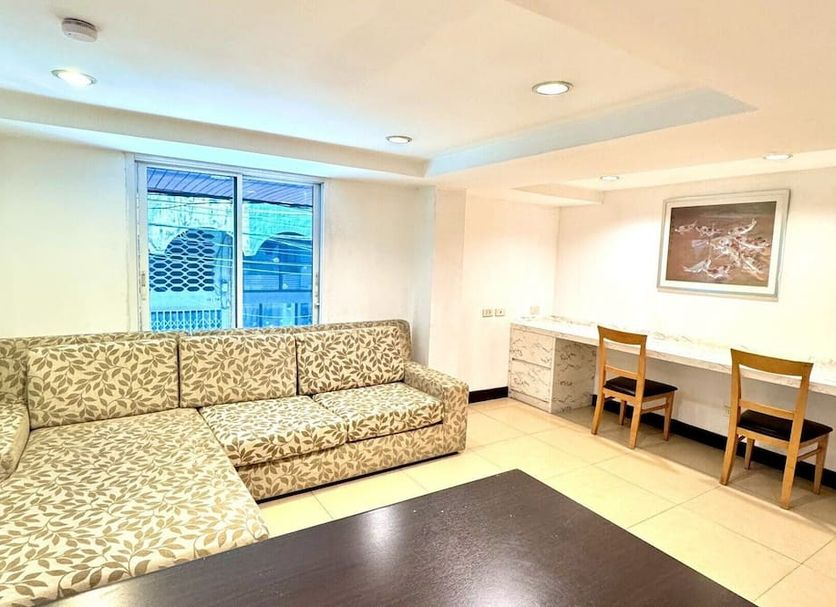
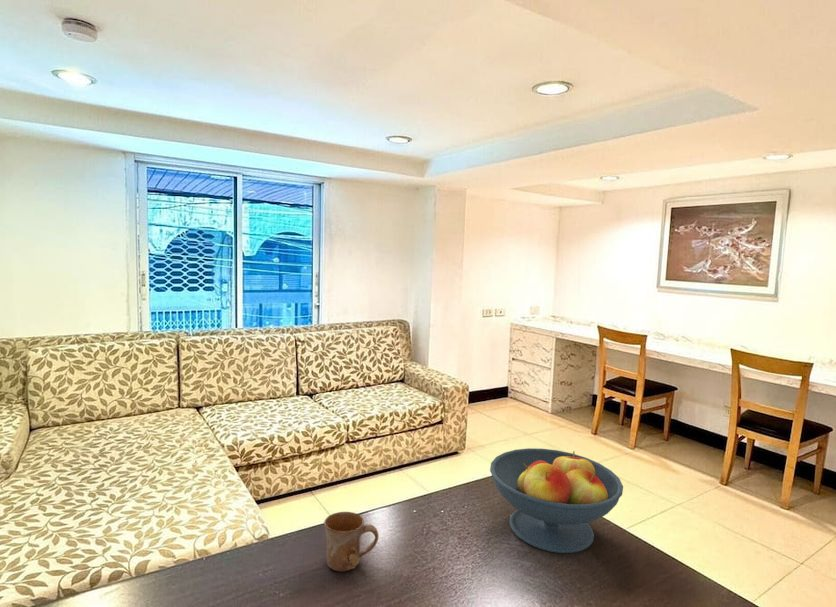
+ mug [323,511,380,572]
+ fruit bowl [489,447,624,554]
